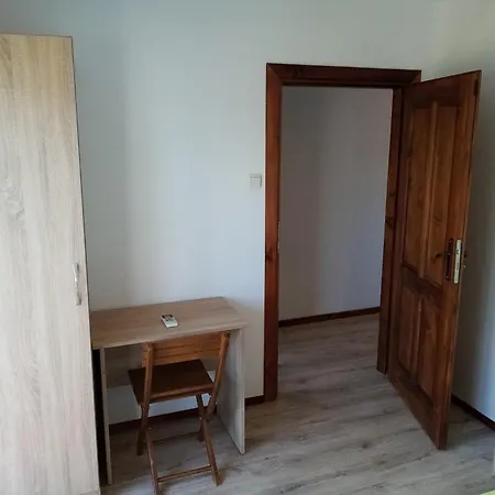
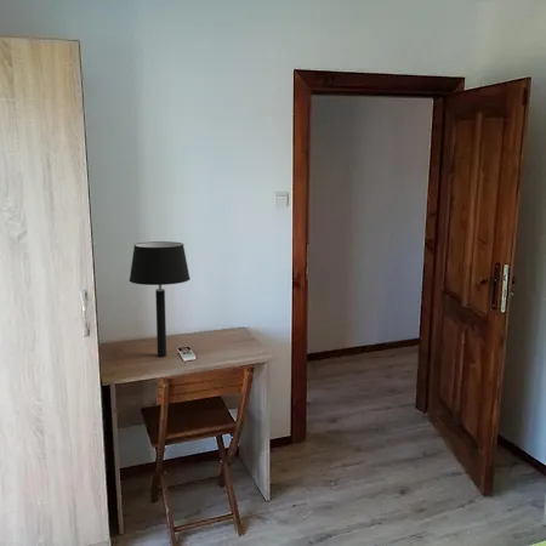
+ table lamp [129,240,192,358]
